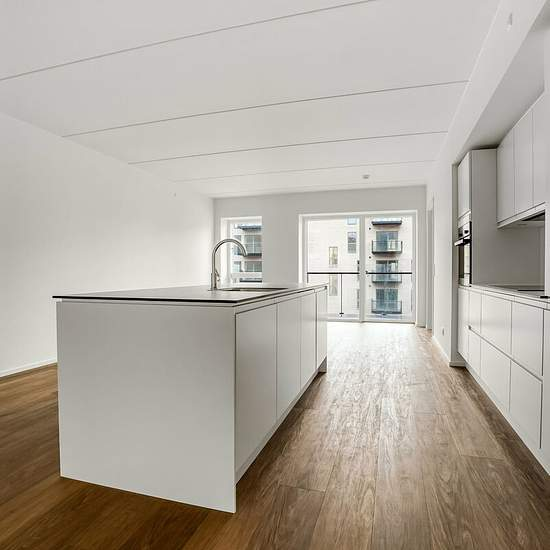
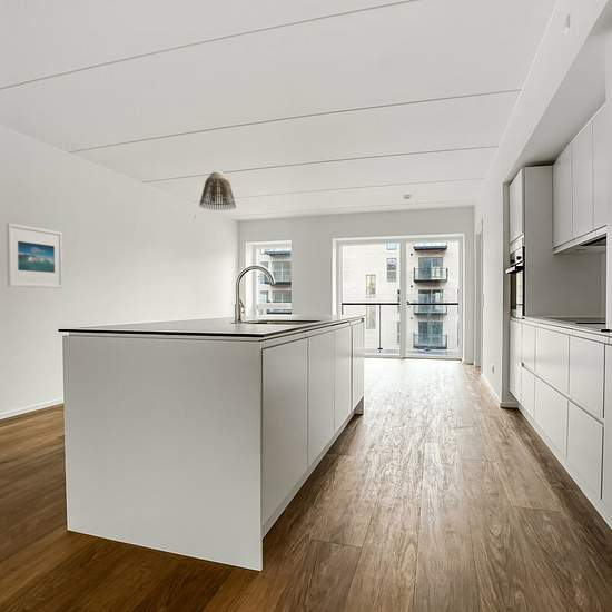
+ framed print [6,223,63,289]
+ lamp shade [198,170,237,211]
